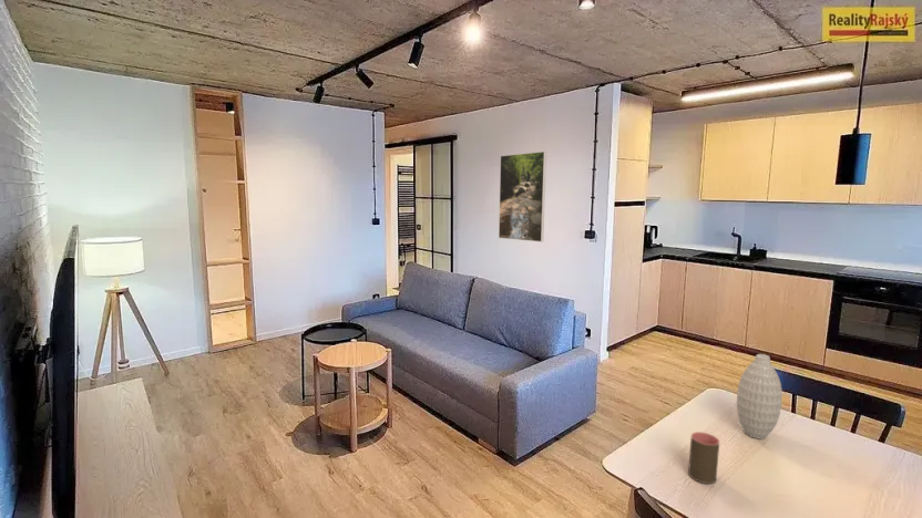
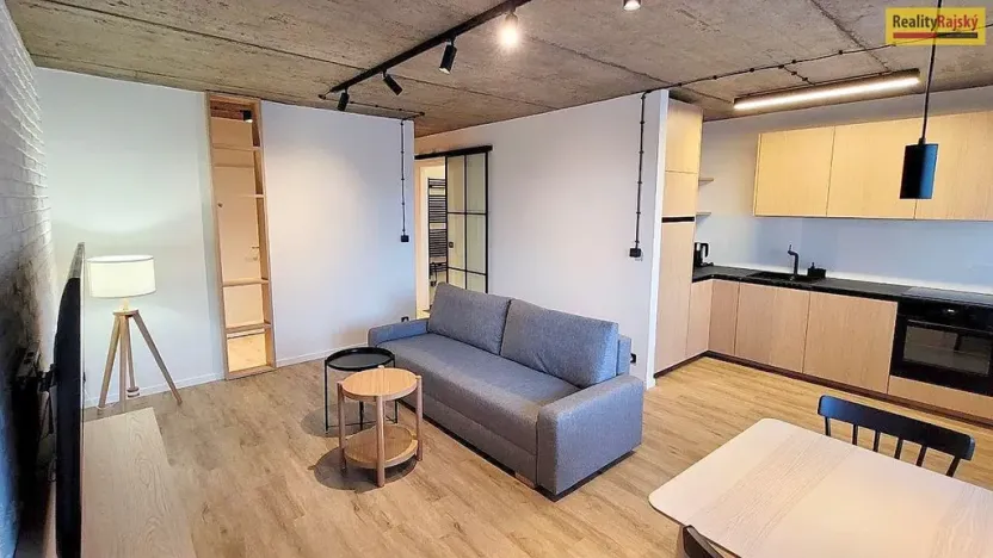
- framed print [498,151,547,242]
- vase [736,353,783,439]
- cup [687,431,720,485]
